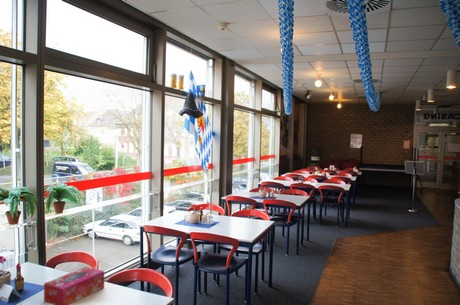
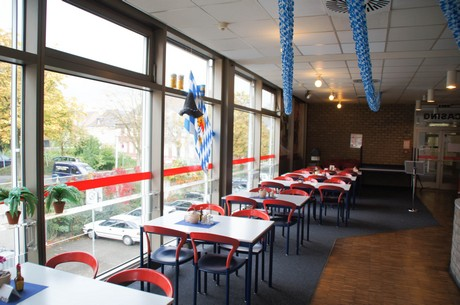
- tissue box [43,266,105,305]
